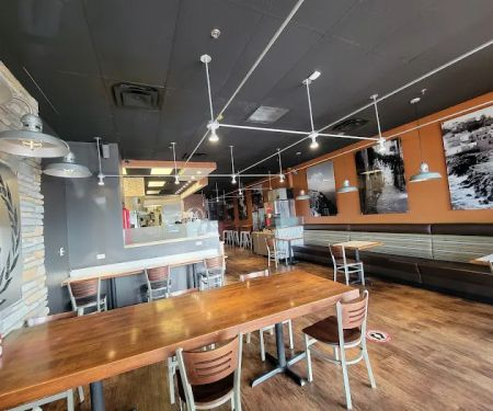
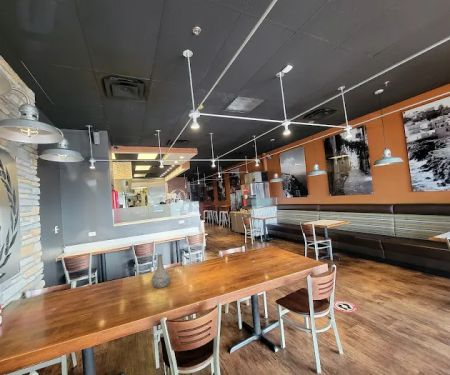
+ vase [150,253,172,289]
